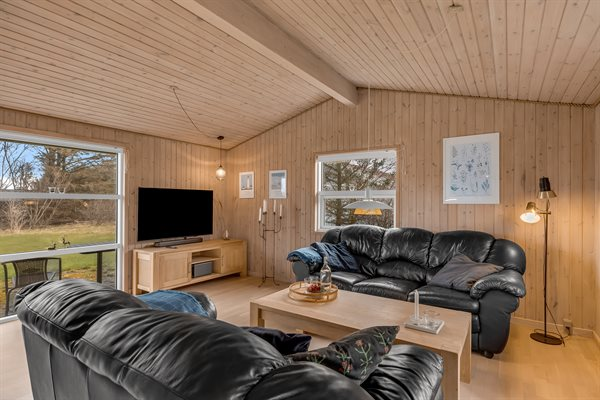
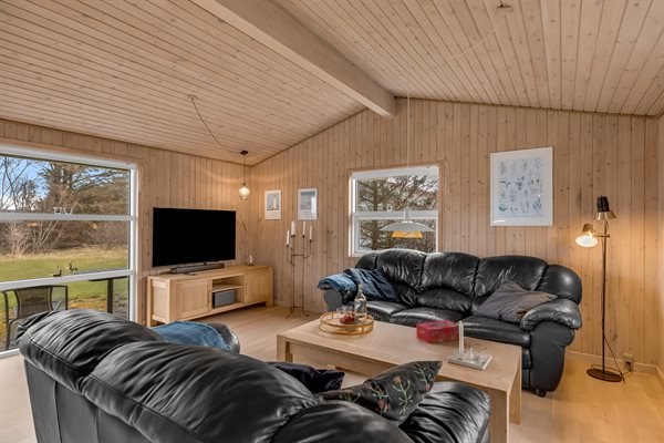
+ tissue box [415,319,460,344]
